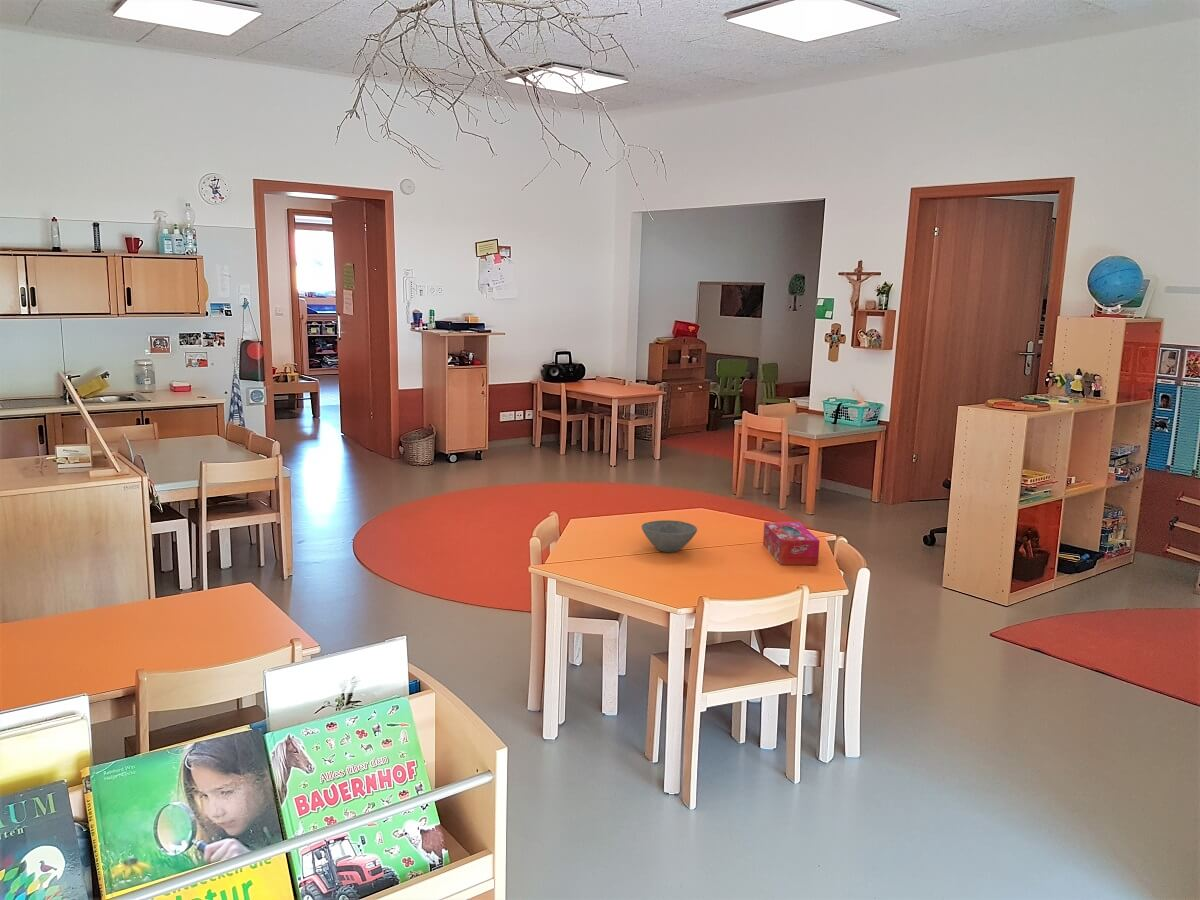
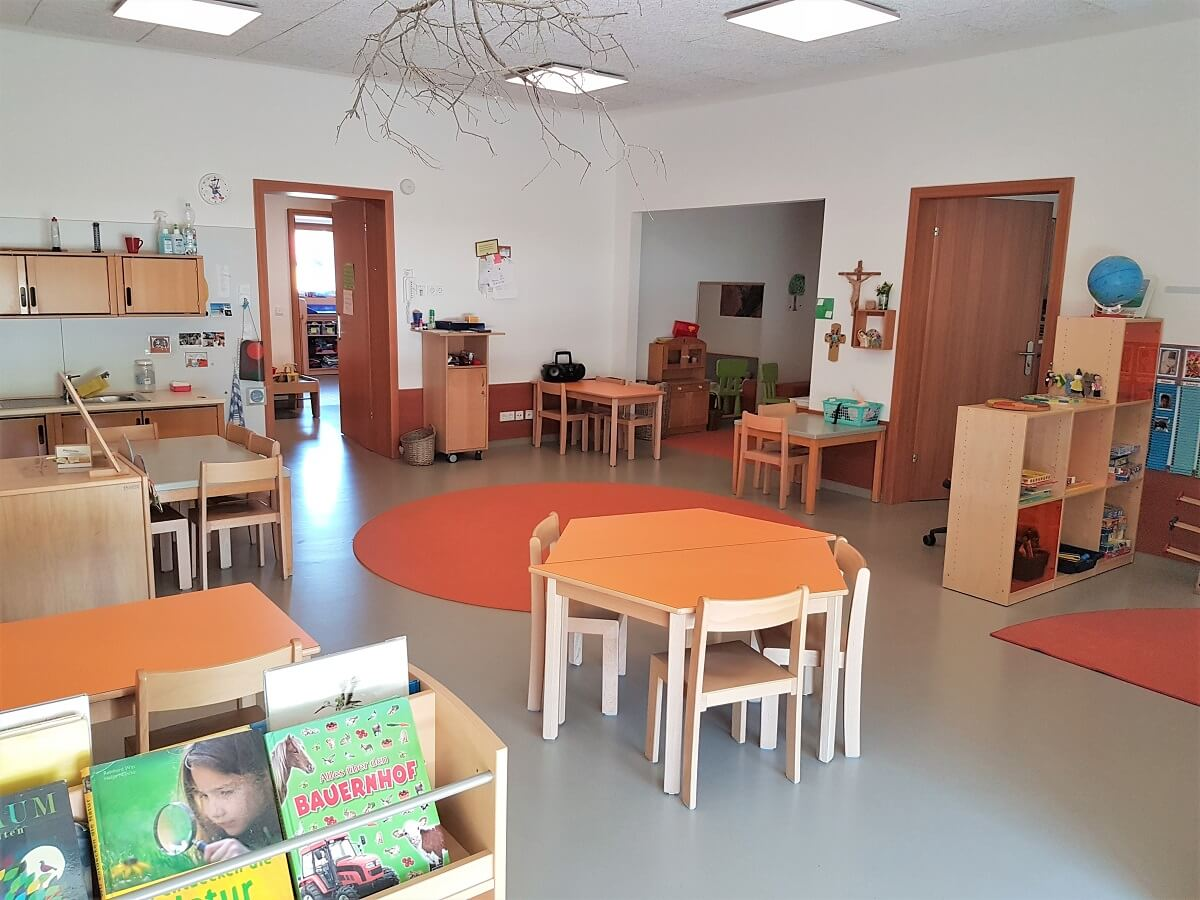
- tissue box [762,521,820,566]
- bowl [641,519,698,553]
